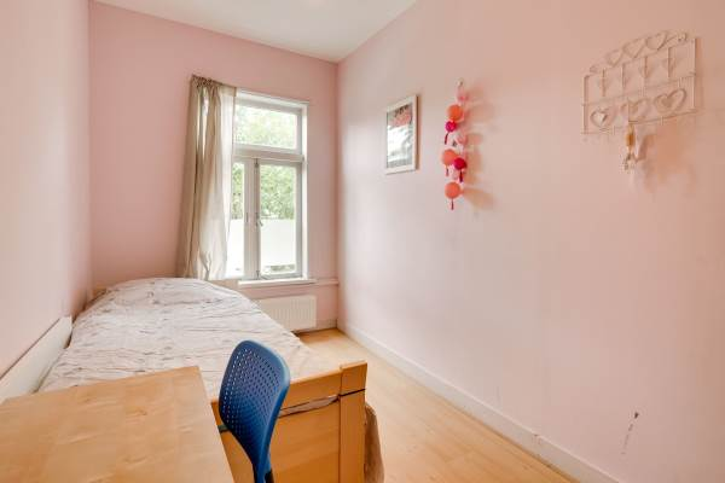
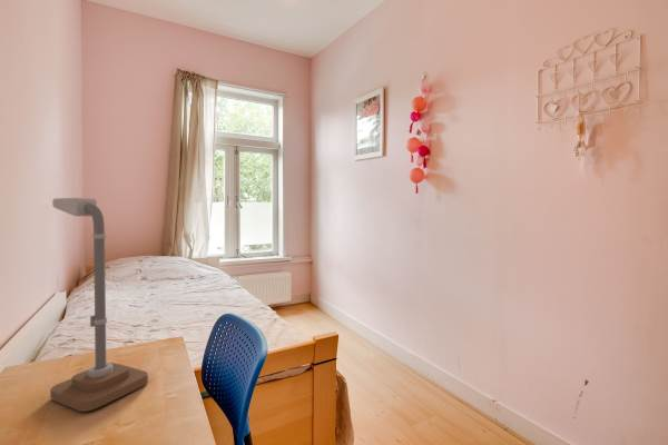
+ desk lamp [49,197,149,413]
